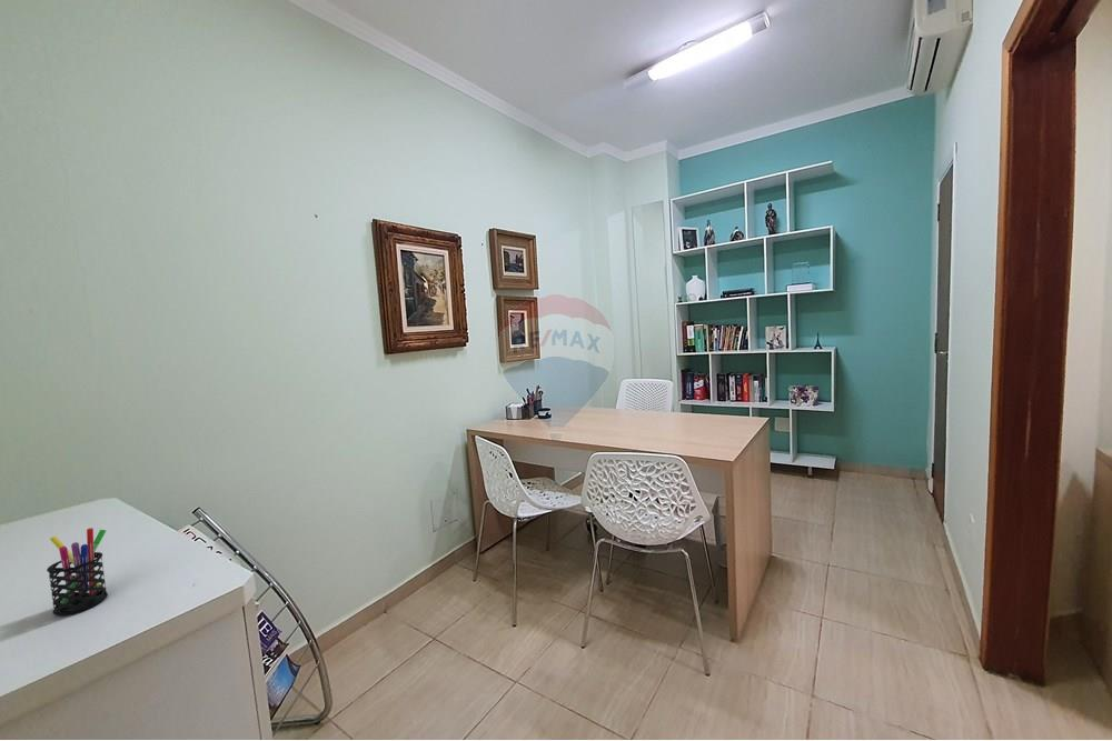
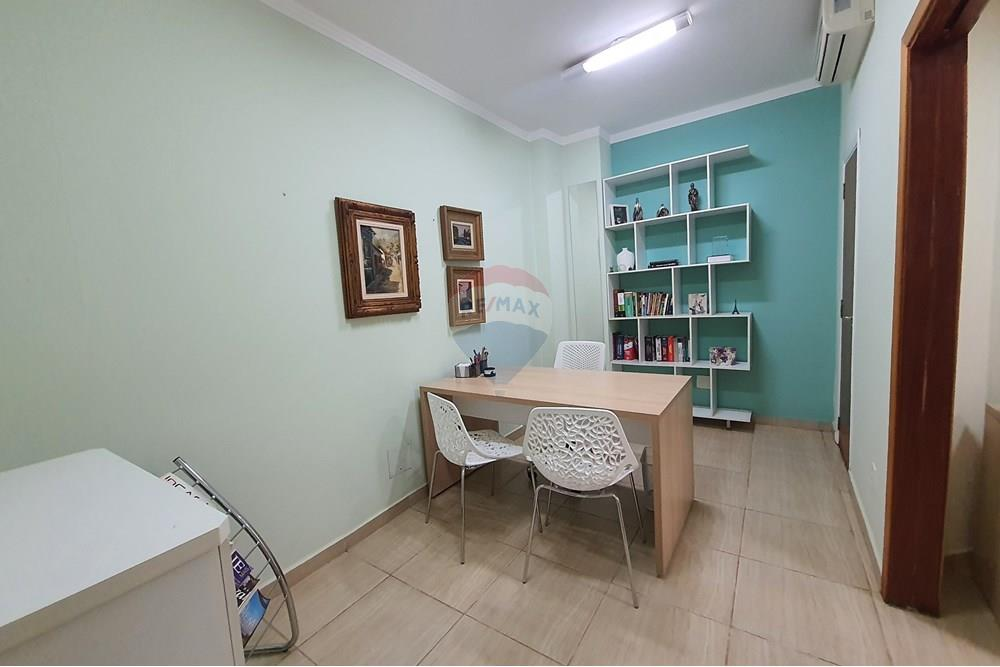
- pen holder [46,527,109,617]
